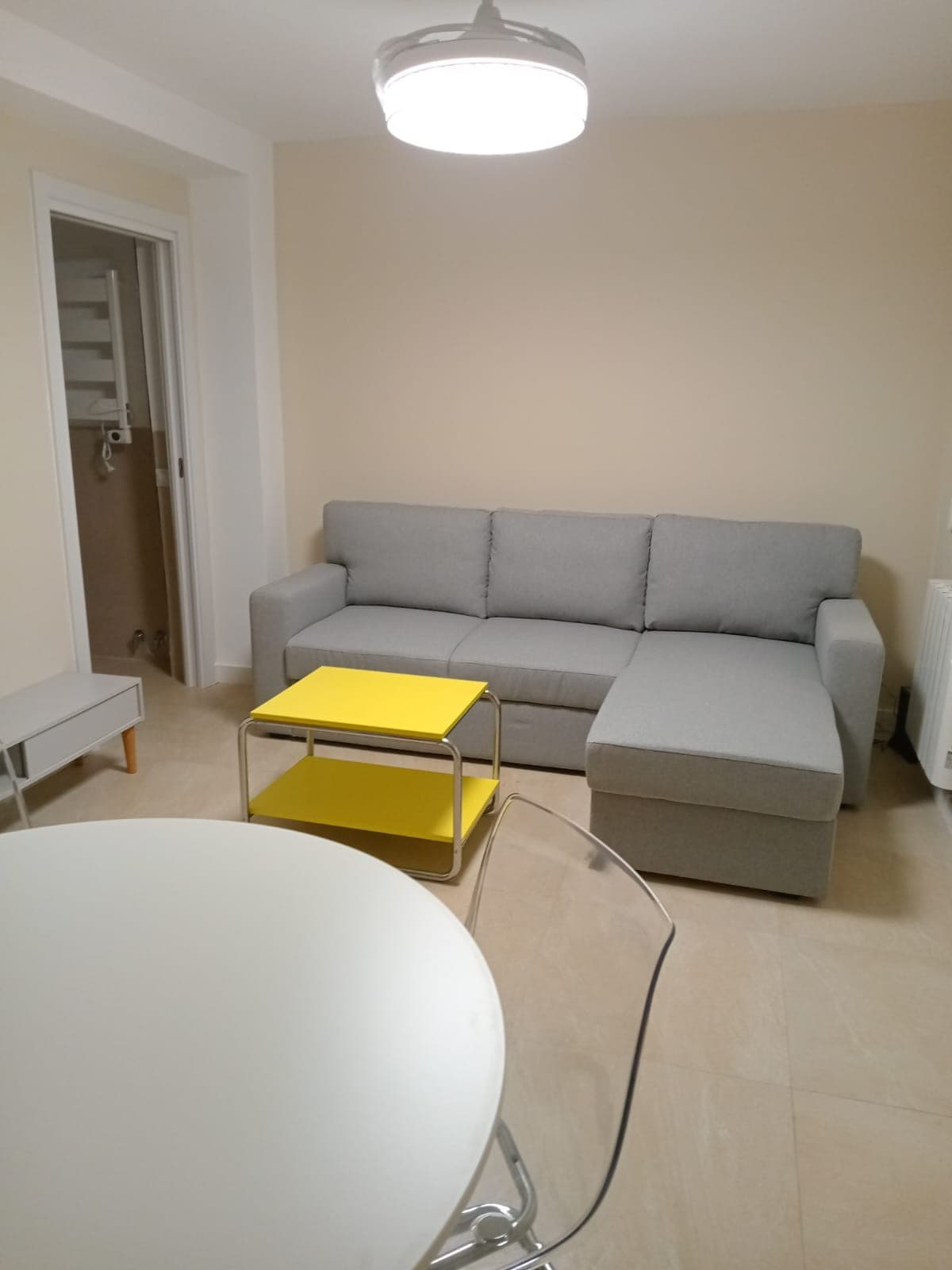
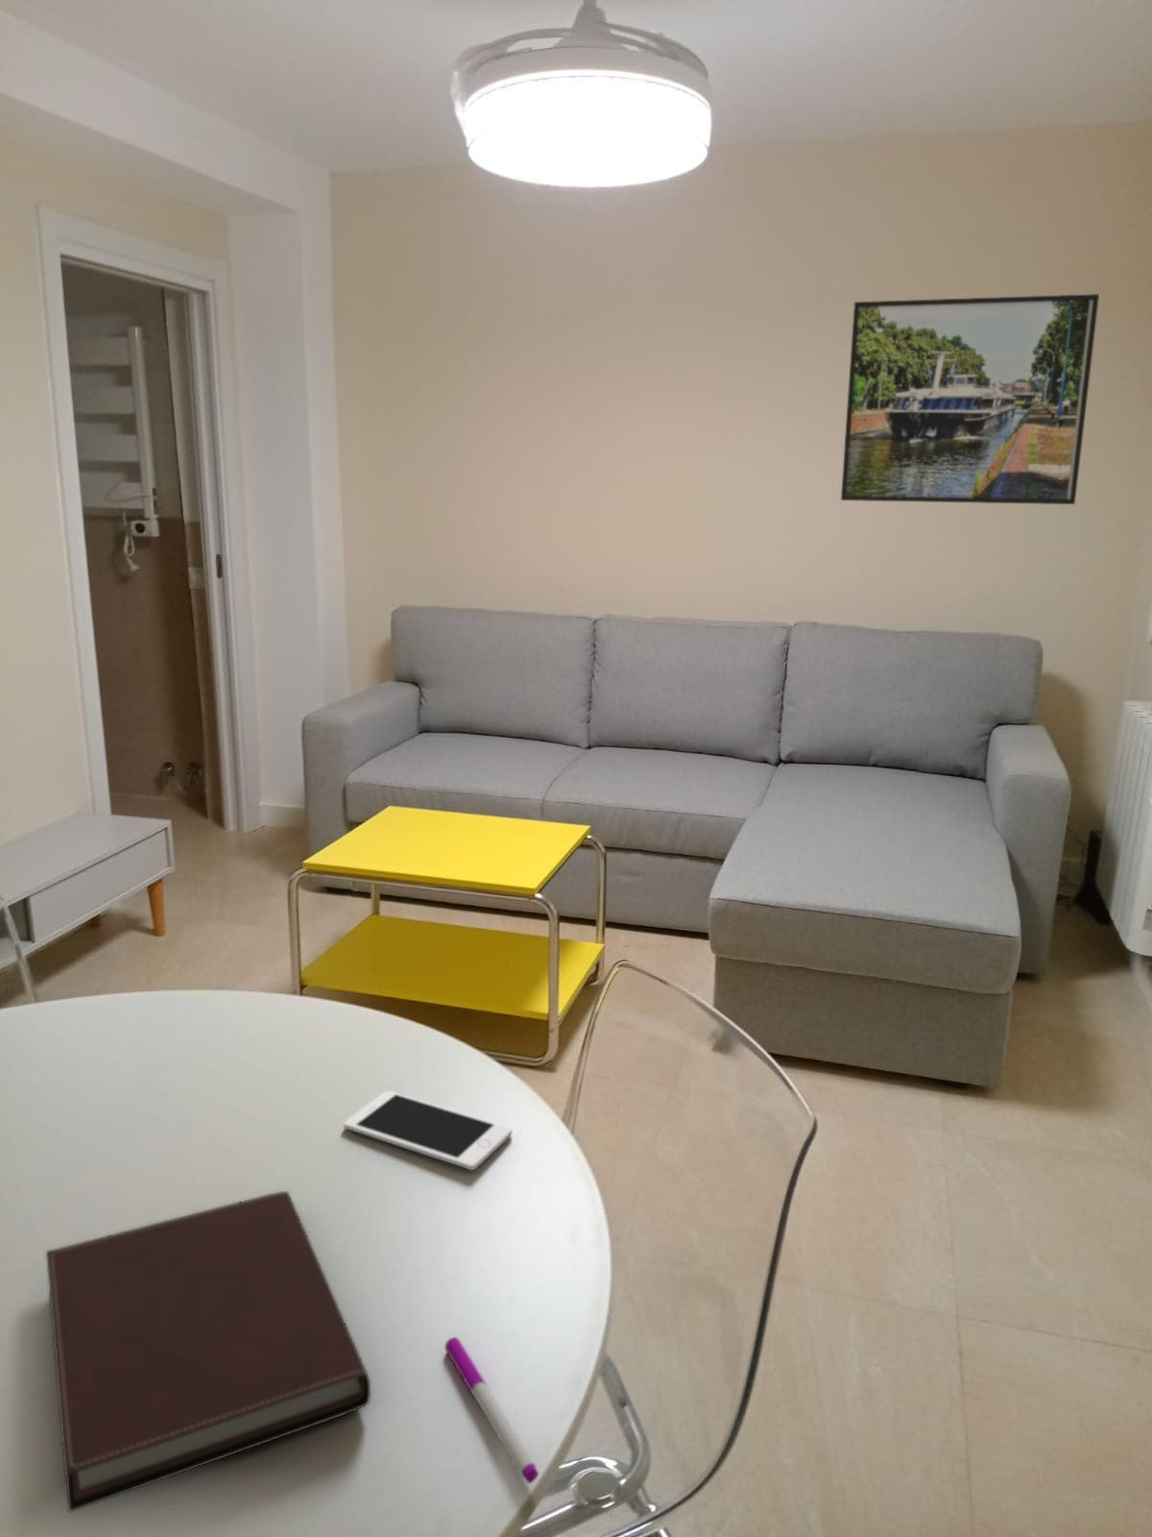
+ pen [444,1336,538,1484]
+ notebook [45,1190,371,1514]
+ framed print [840,293,1100,506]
+ cell phone [342,1090,513,1172]
